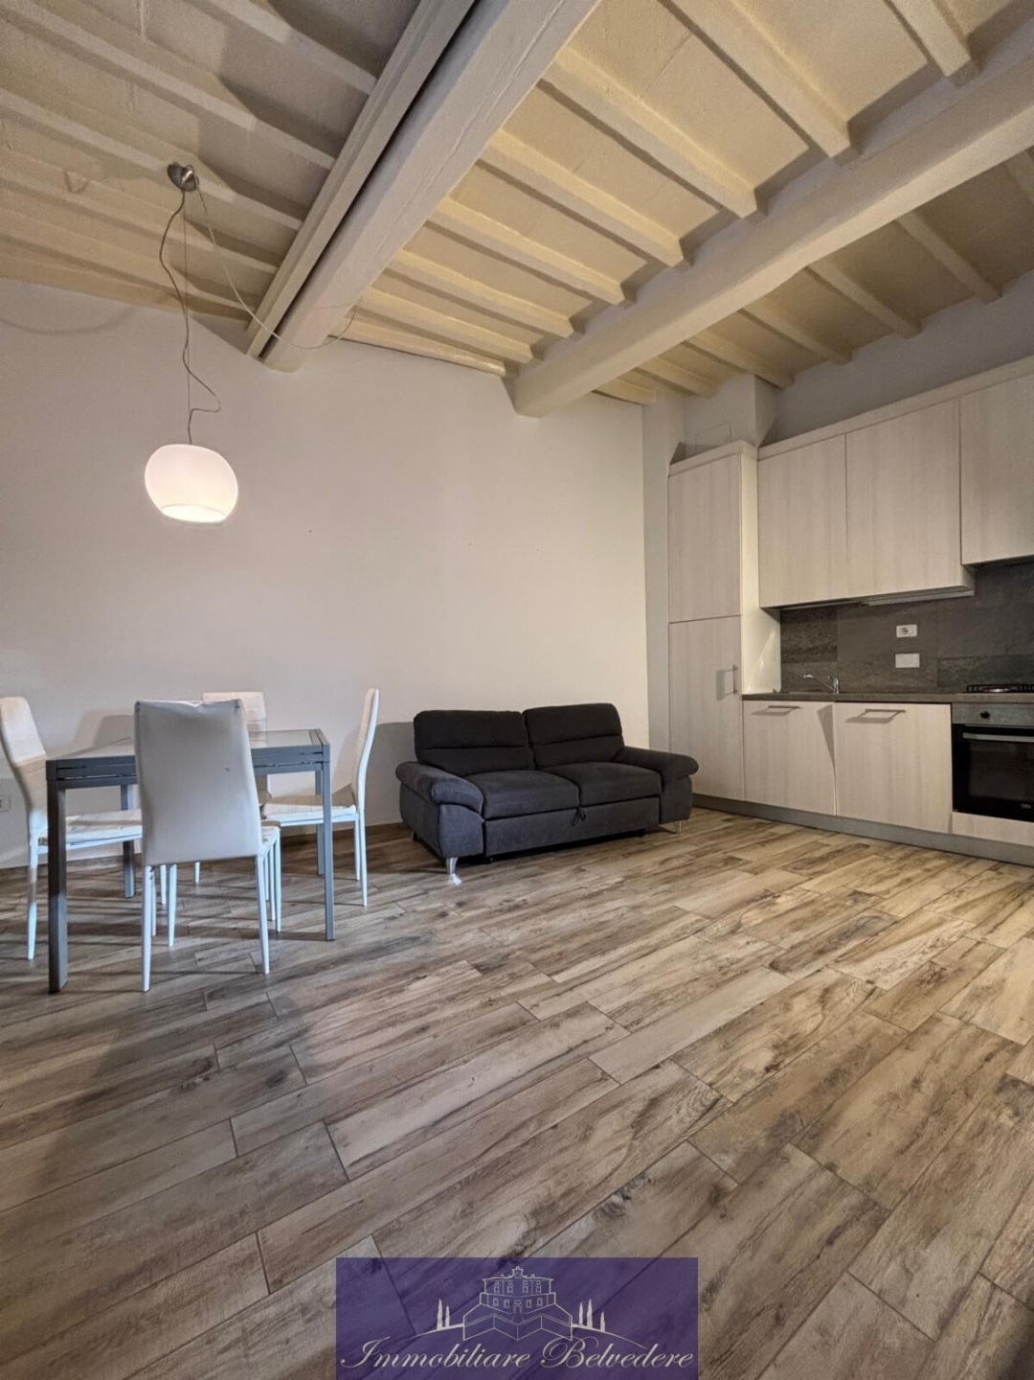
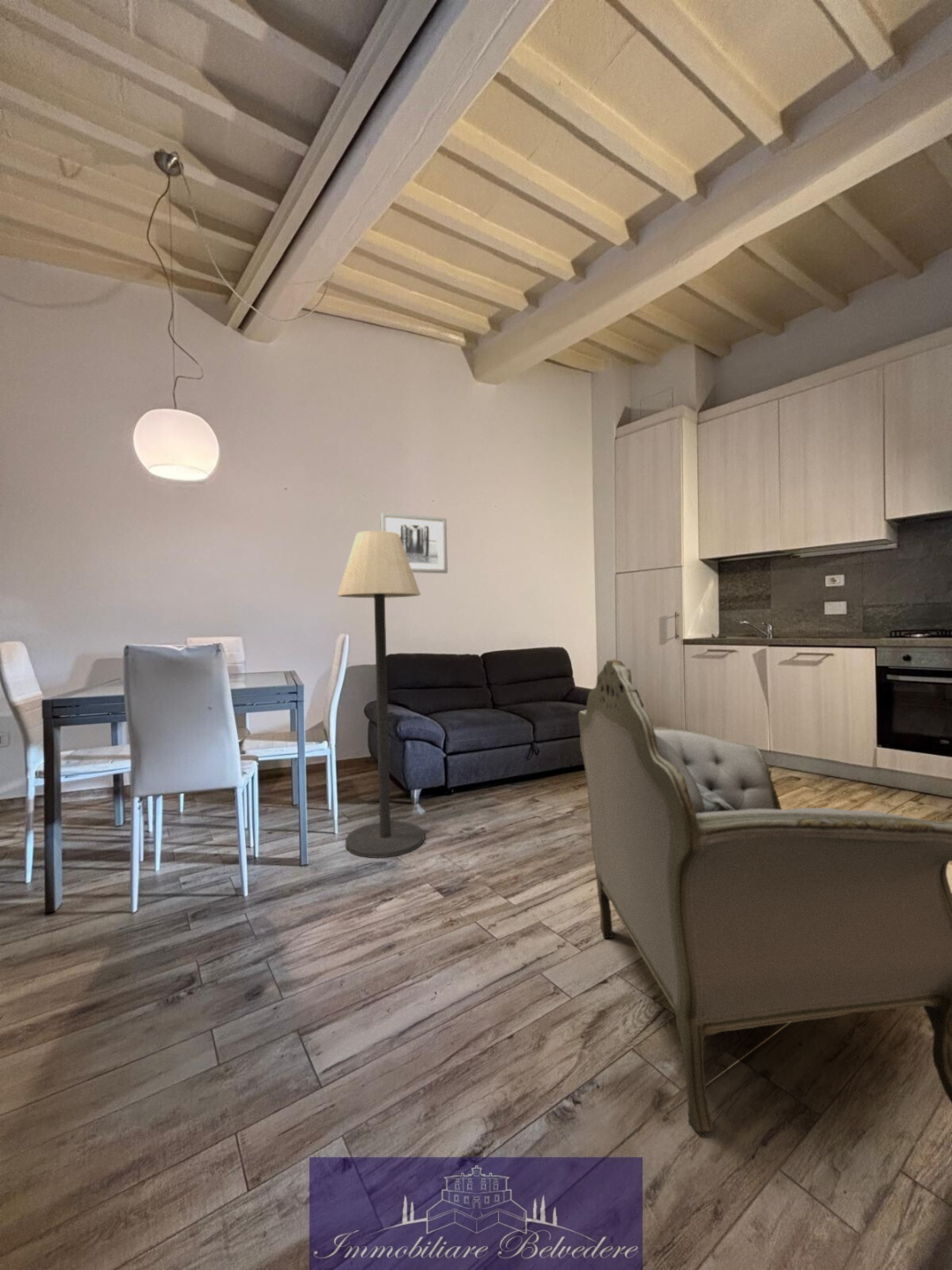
+ wall art [379,512,449,574]
+ armchair [577,658,952,1135]
+ floor lamp [337,530,426,859]
